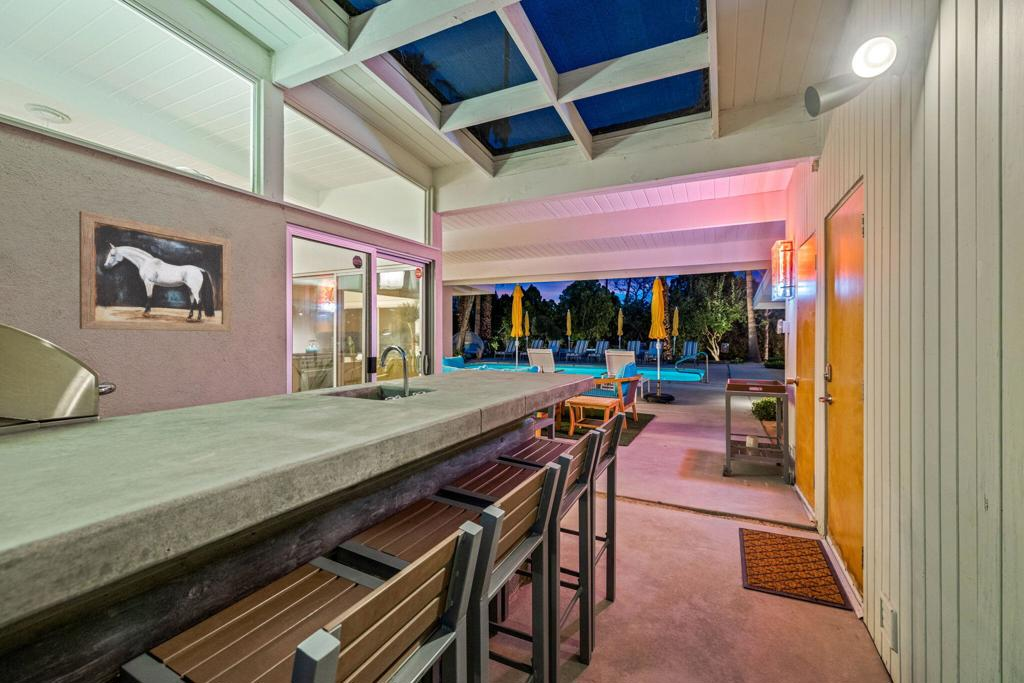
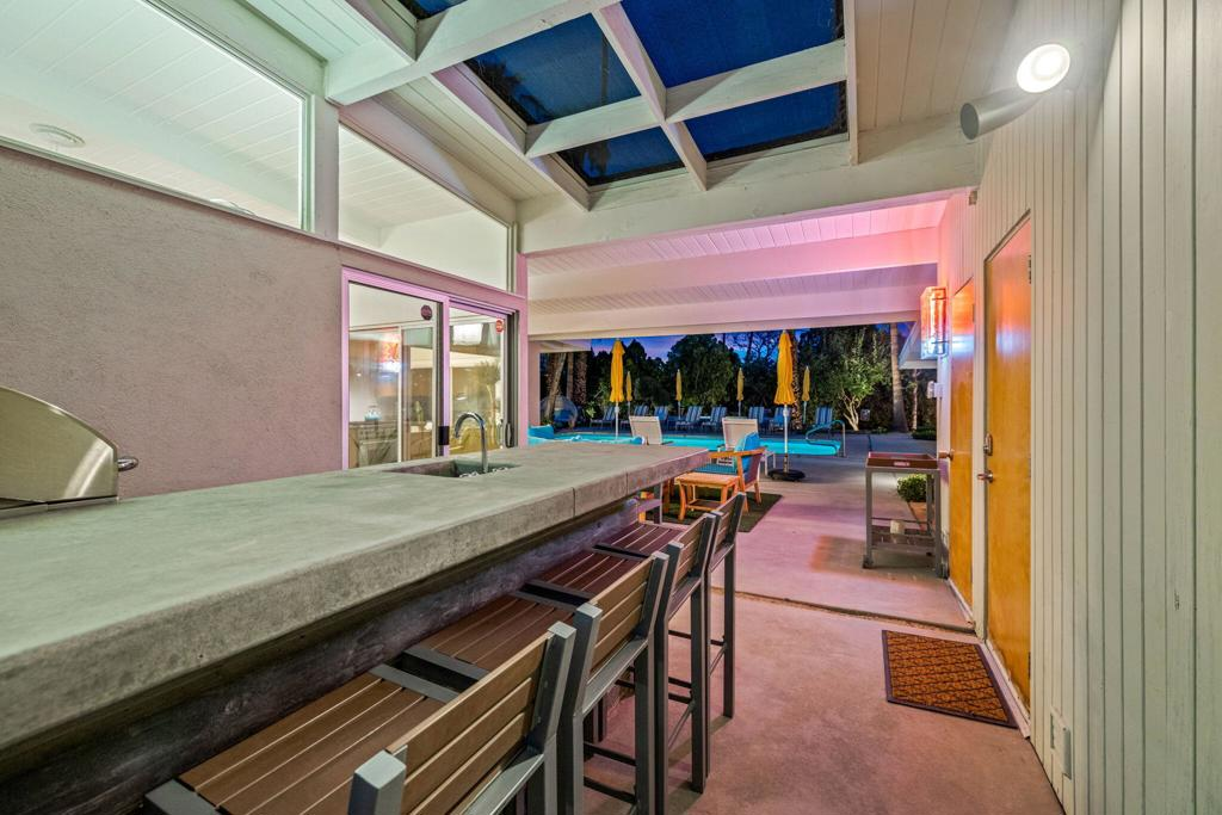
- wall art [78,210,232,332]
